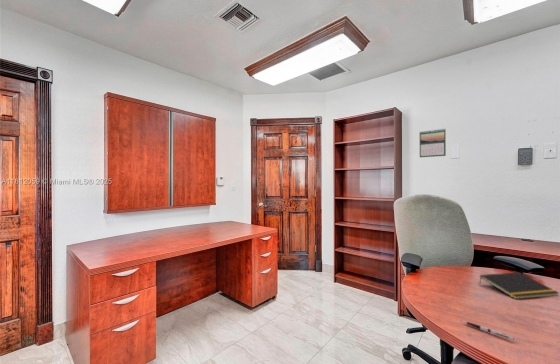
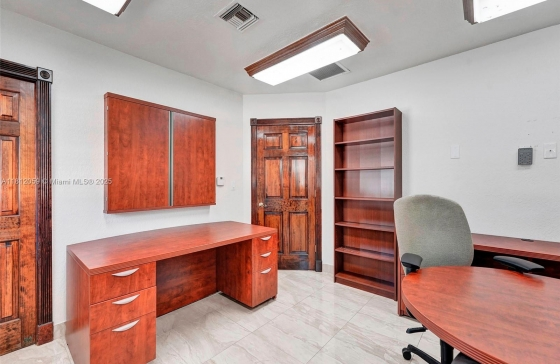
- pen [461,320,515,341]
- calendar [419,128,447,158]
- notepad [478,271,560,300]
